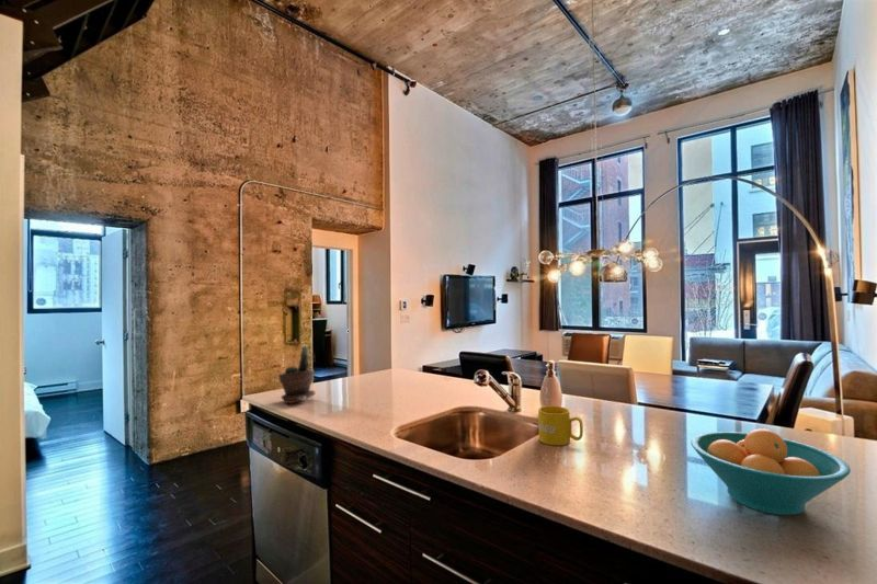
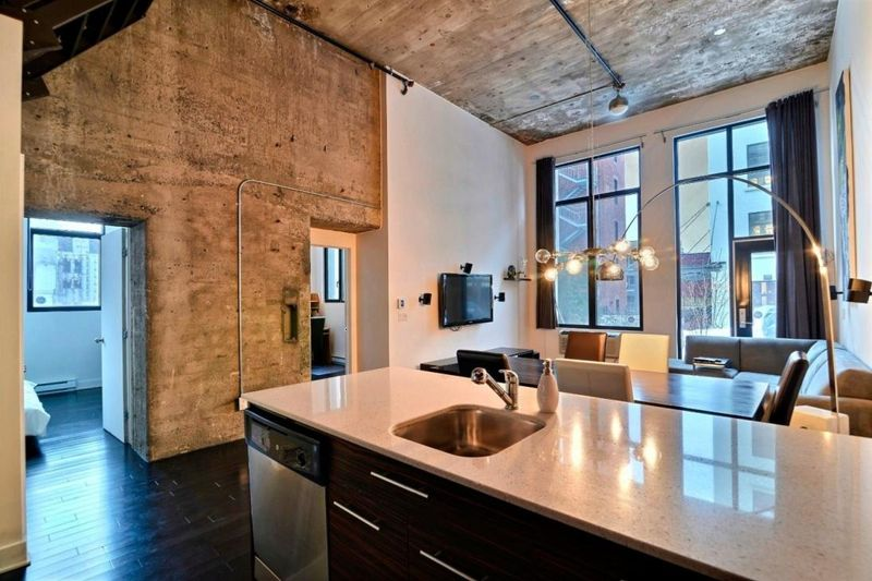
- potted plant [277,345,317,404]
- fruit bowl [690,427,852,516]
- mug [537,405,584,447]
